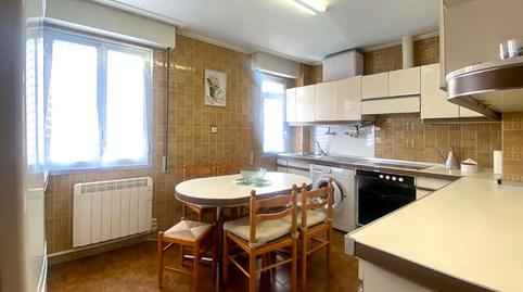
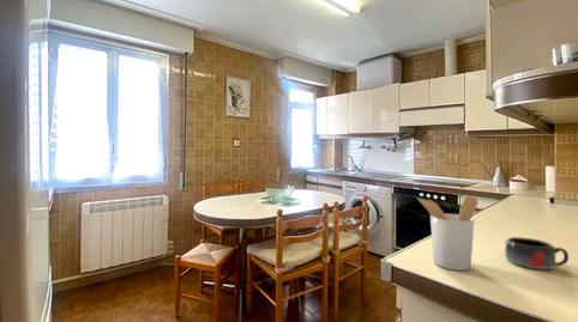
+ mug [504,236,570,271]
+ utensil holder [416,195,480,272]
